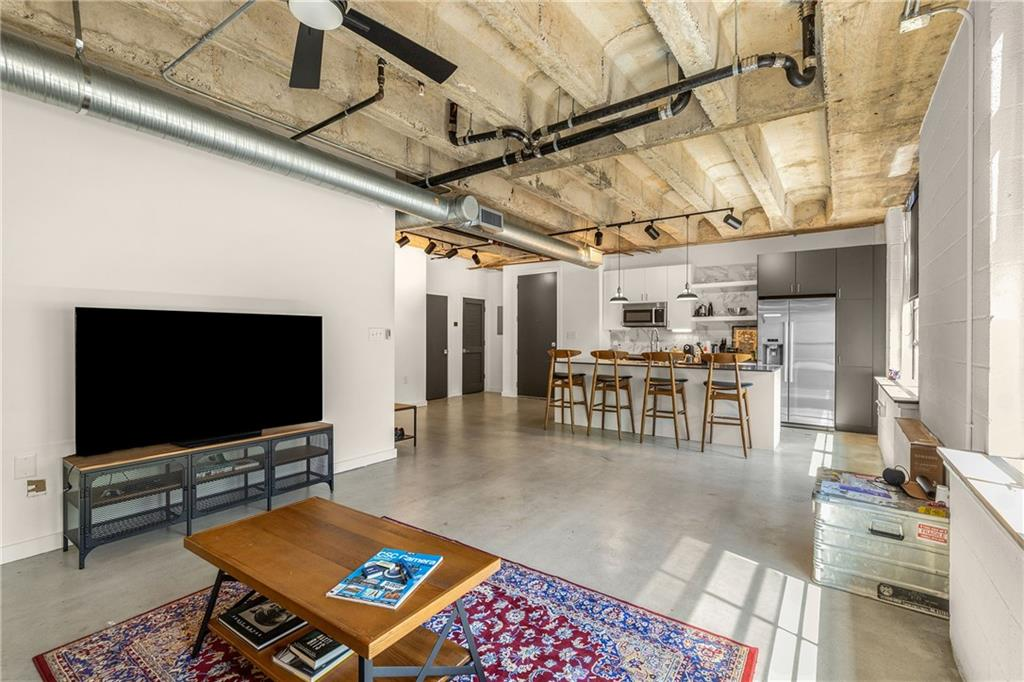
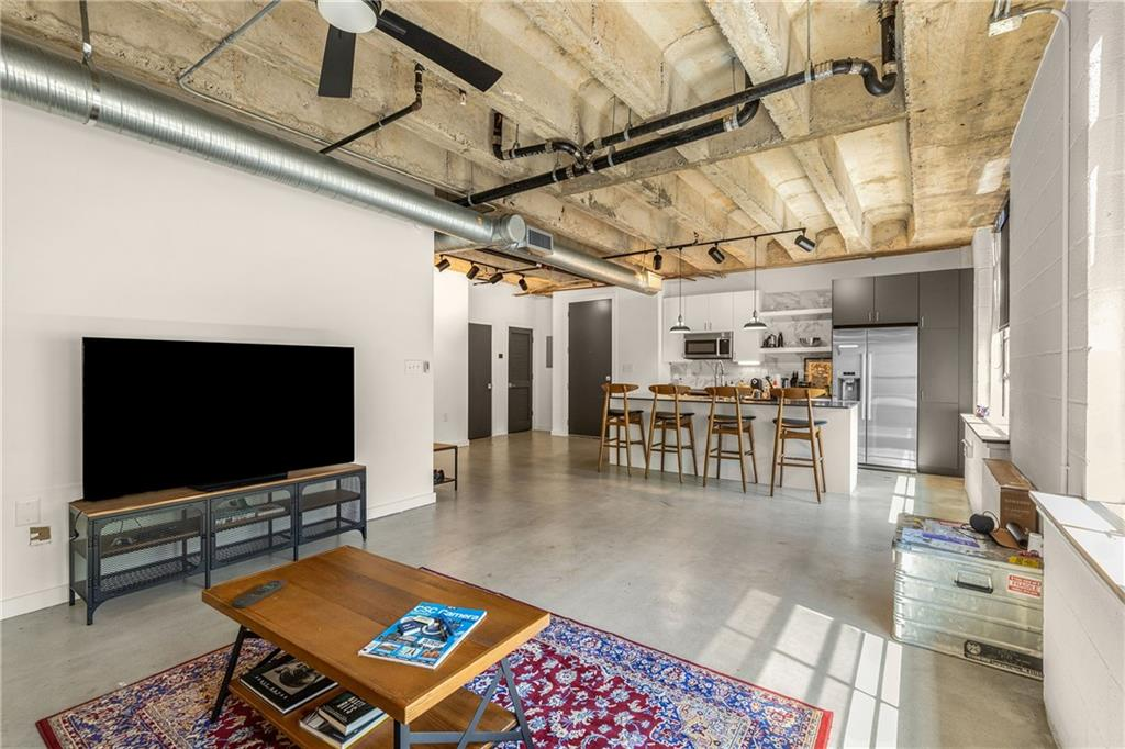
+ remote control [231,579,287,610]
